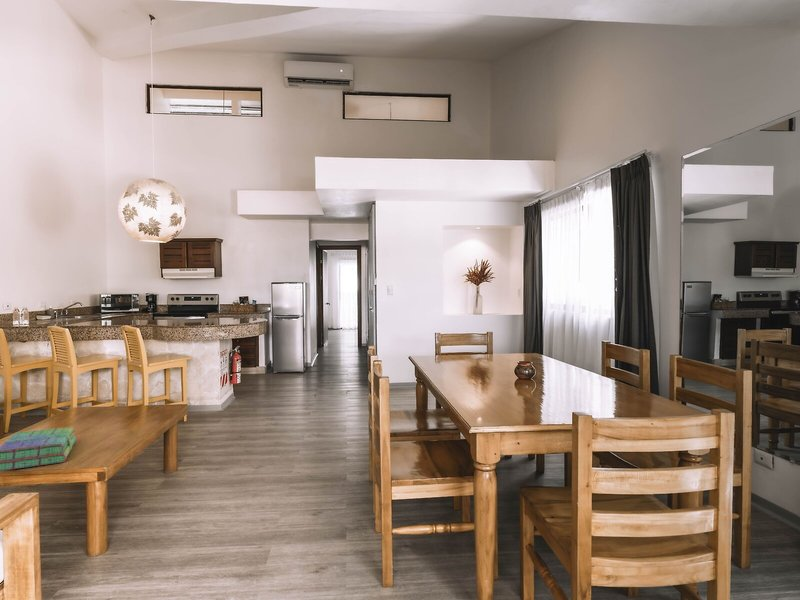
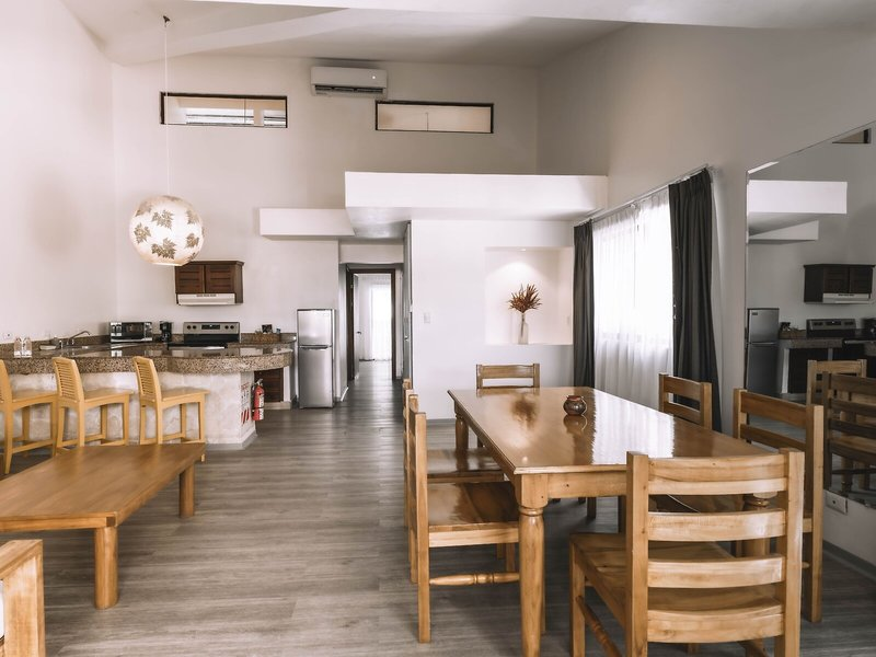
- stack of books [0,426,77,472]
